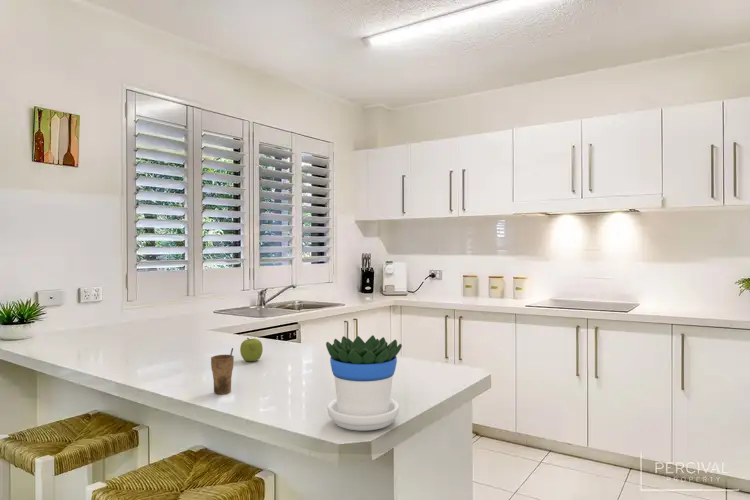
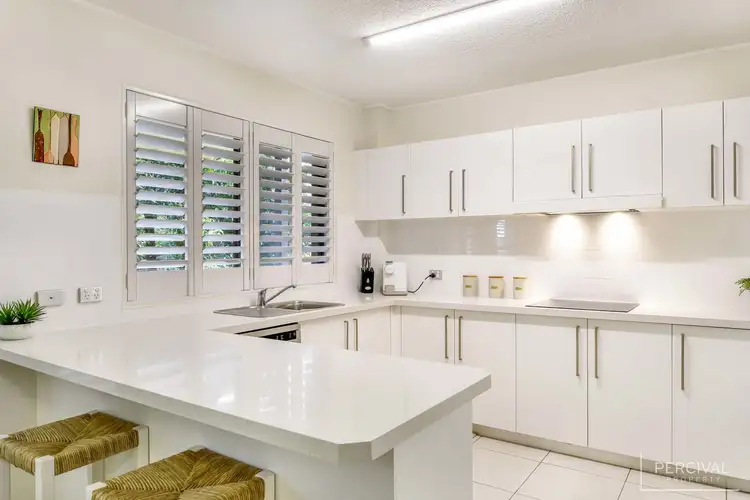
- fruit [239,337,264,362]
- flowerpot [325,334,403,432]
- cup [210,347,235,395]
